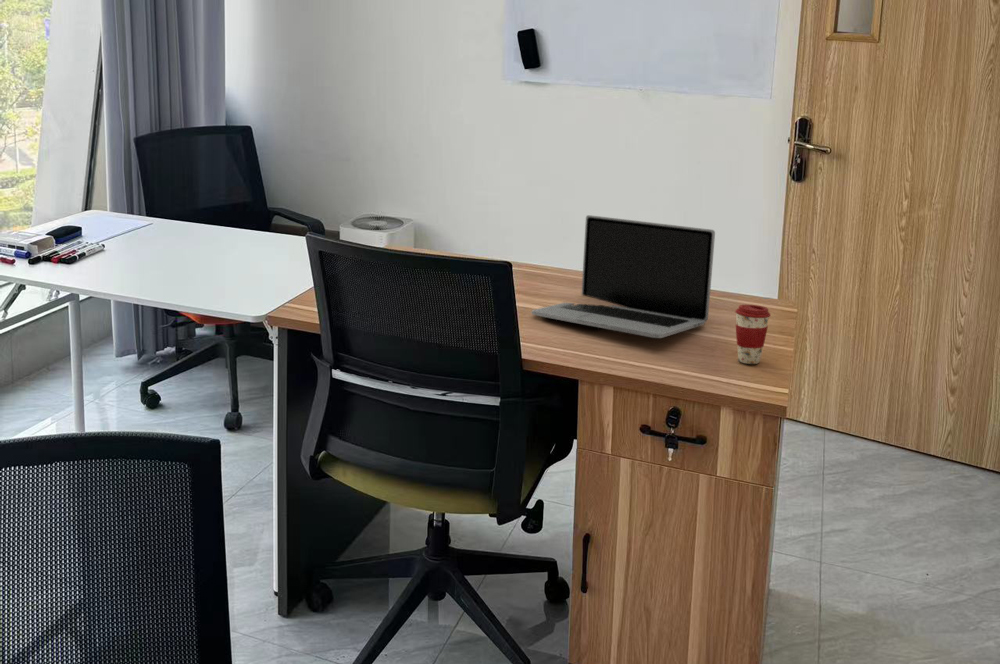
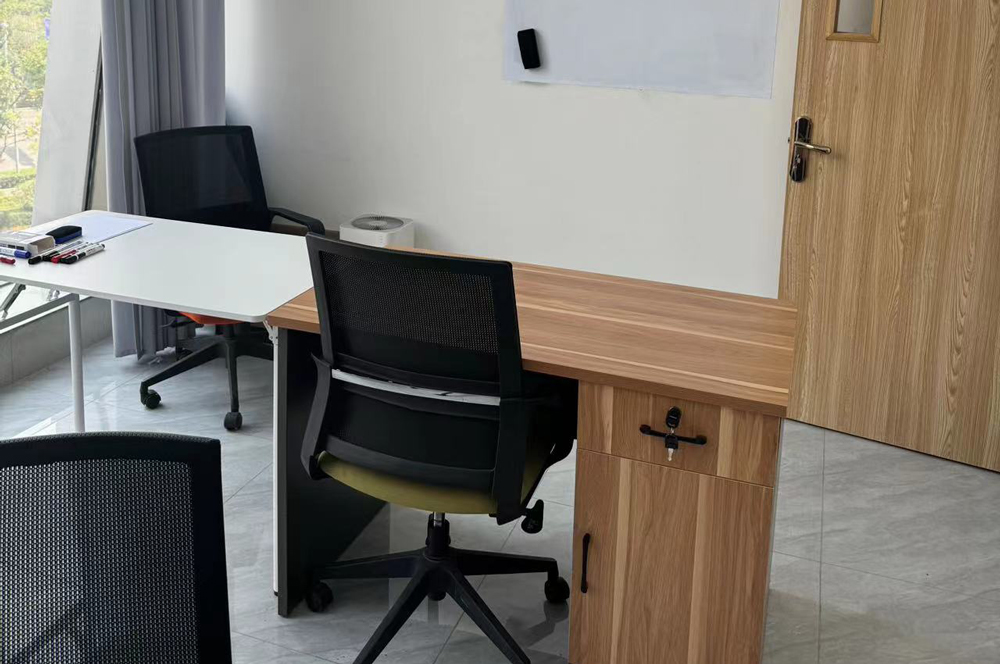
- coffee cup [734,304,772,365]
- laptop [531,214,716,339]
